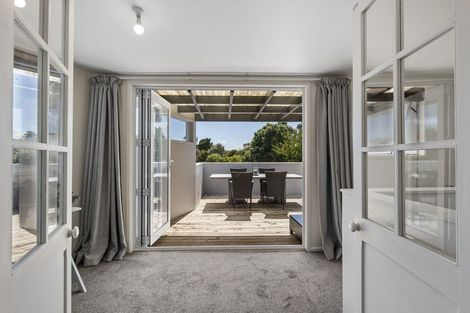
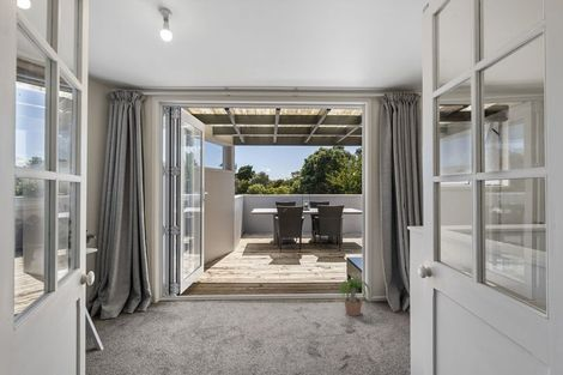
+ potted plant [338,277,374,317]
